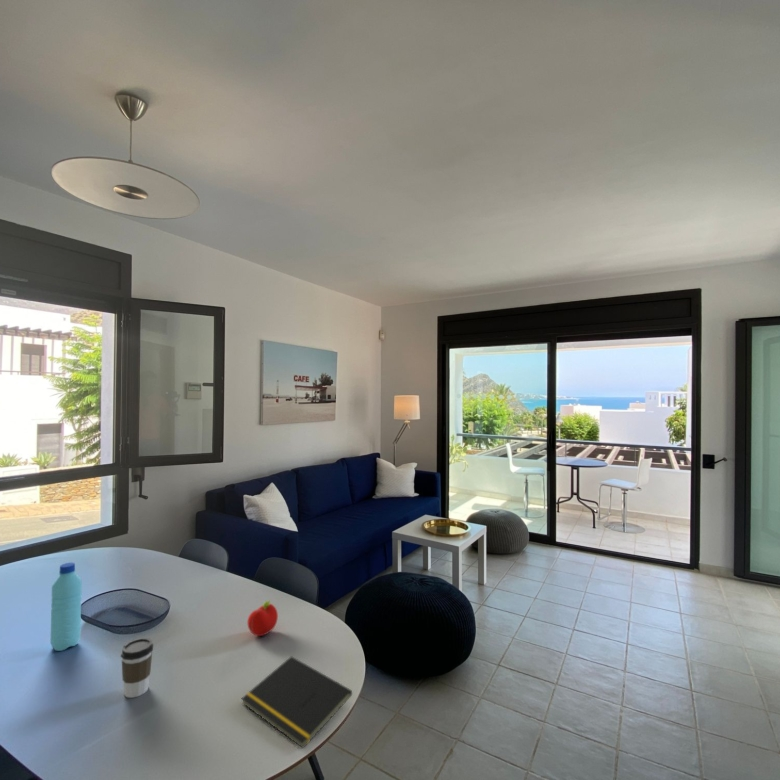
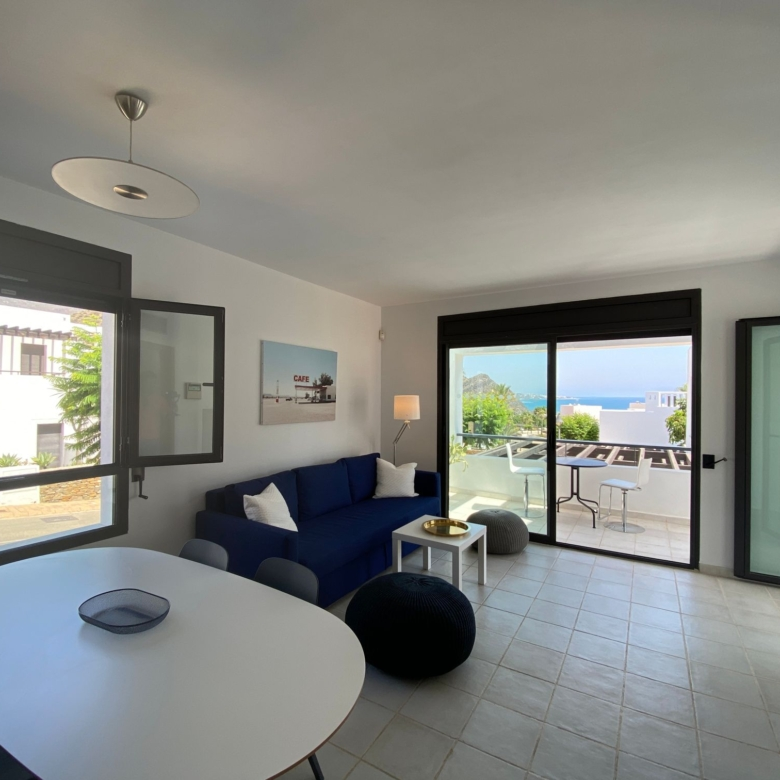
- coffee cup [120,637,154,699]
- water bottle [49,562,83,652]
- notepad [241,655,353,749]
- fruit [246,600,279,637]
